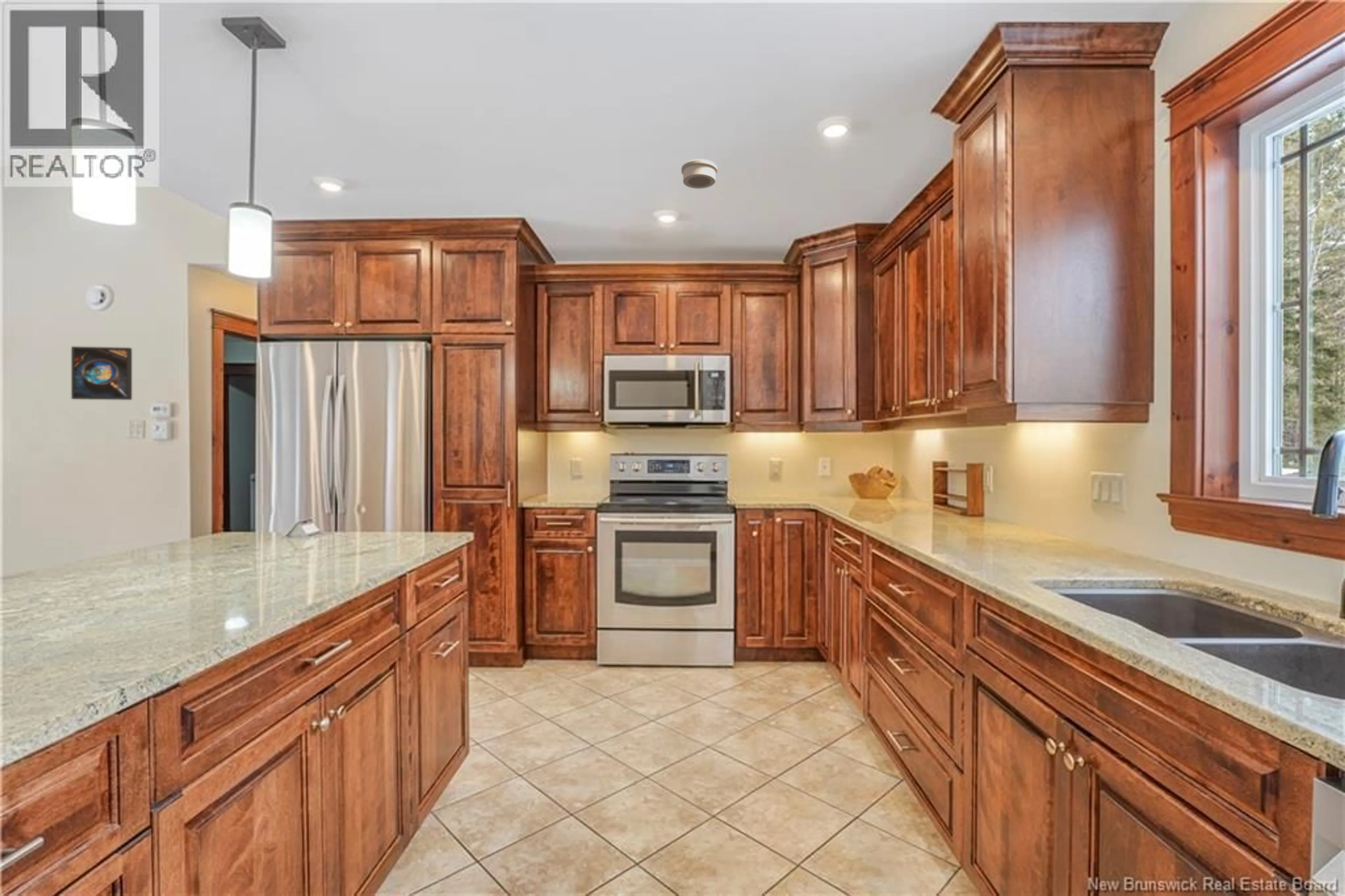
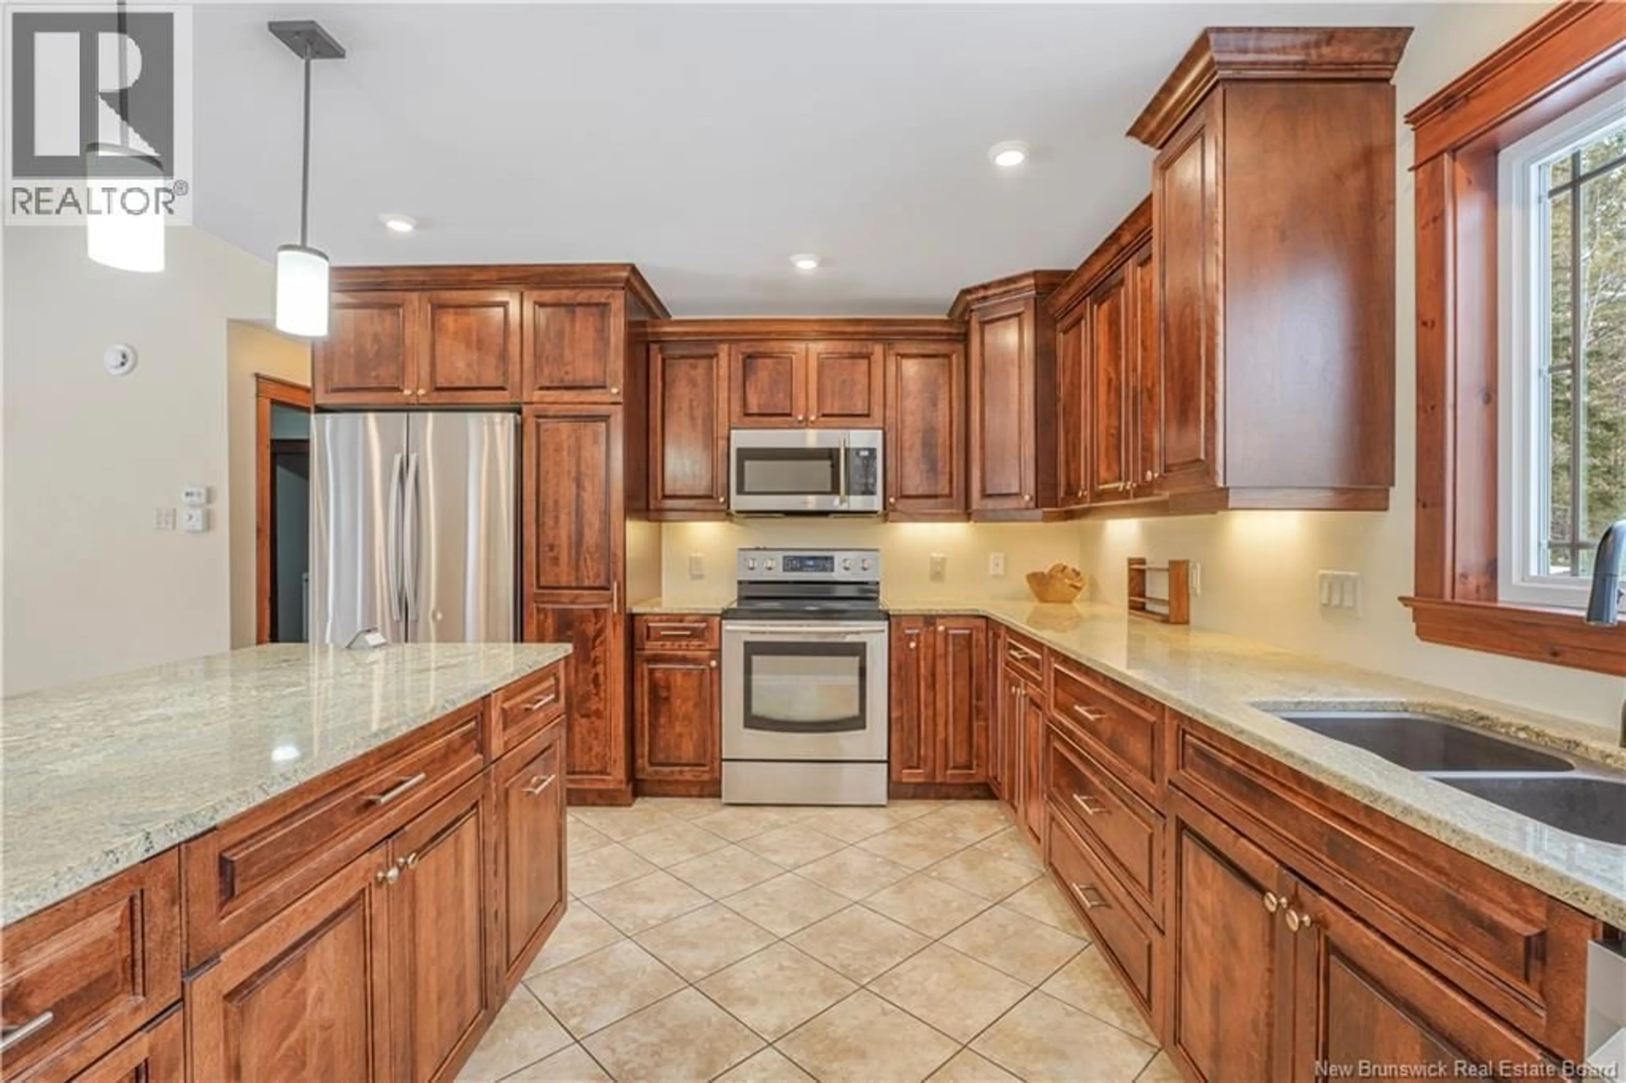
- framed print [71,346,132,400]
- smoke detector [681,159,718,189]
